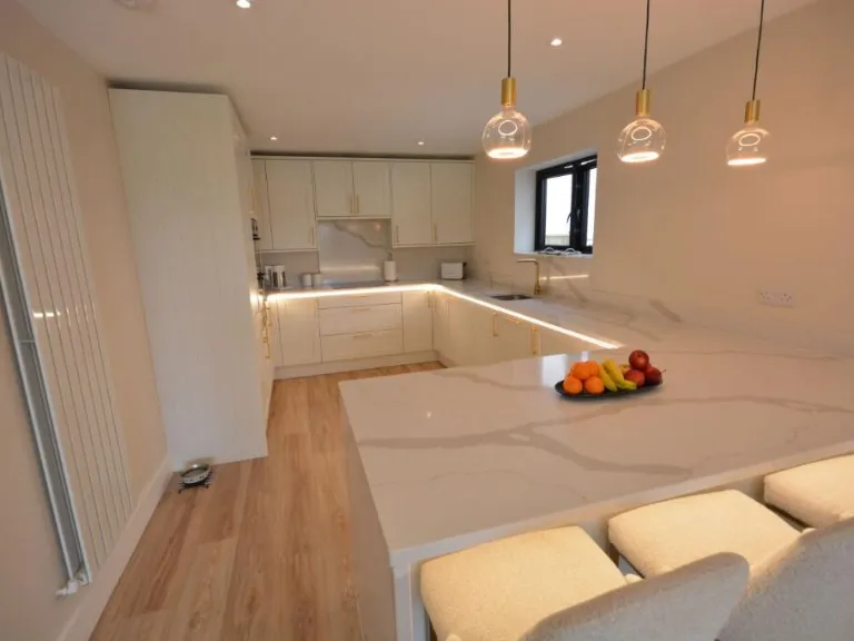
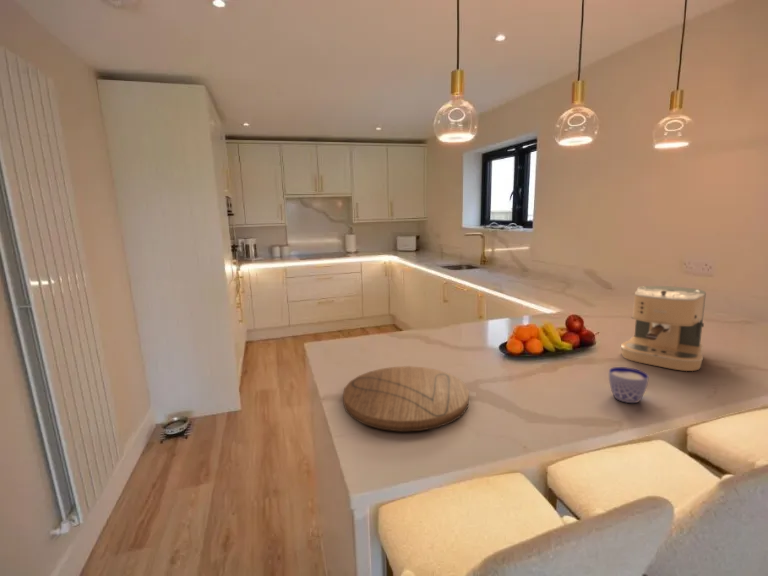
+ cutting board [342,365,470,433]
+ cup [608,366,650,404]
+ coffee maker [620,285,707,372]
